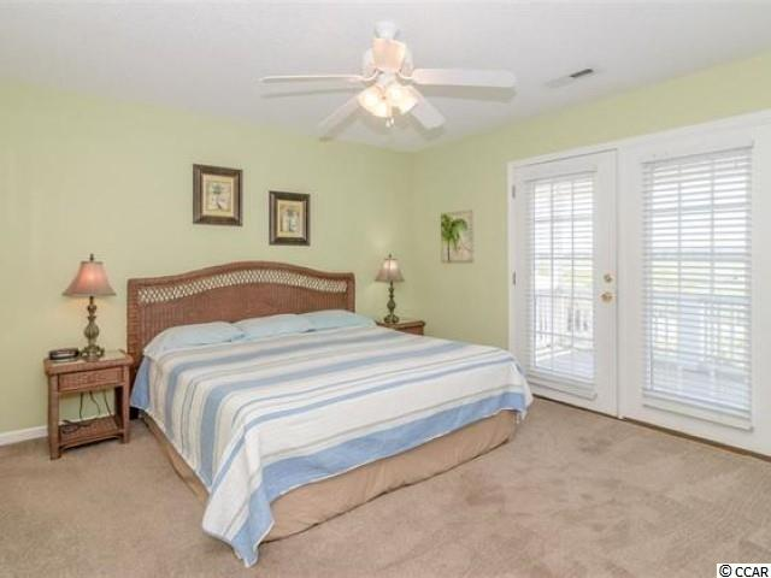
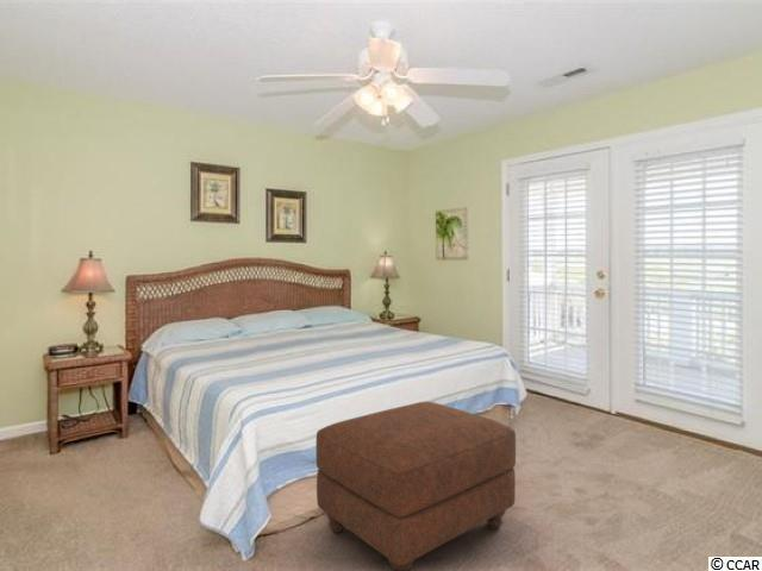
+ ottoman [316,400,517,571]
